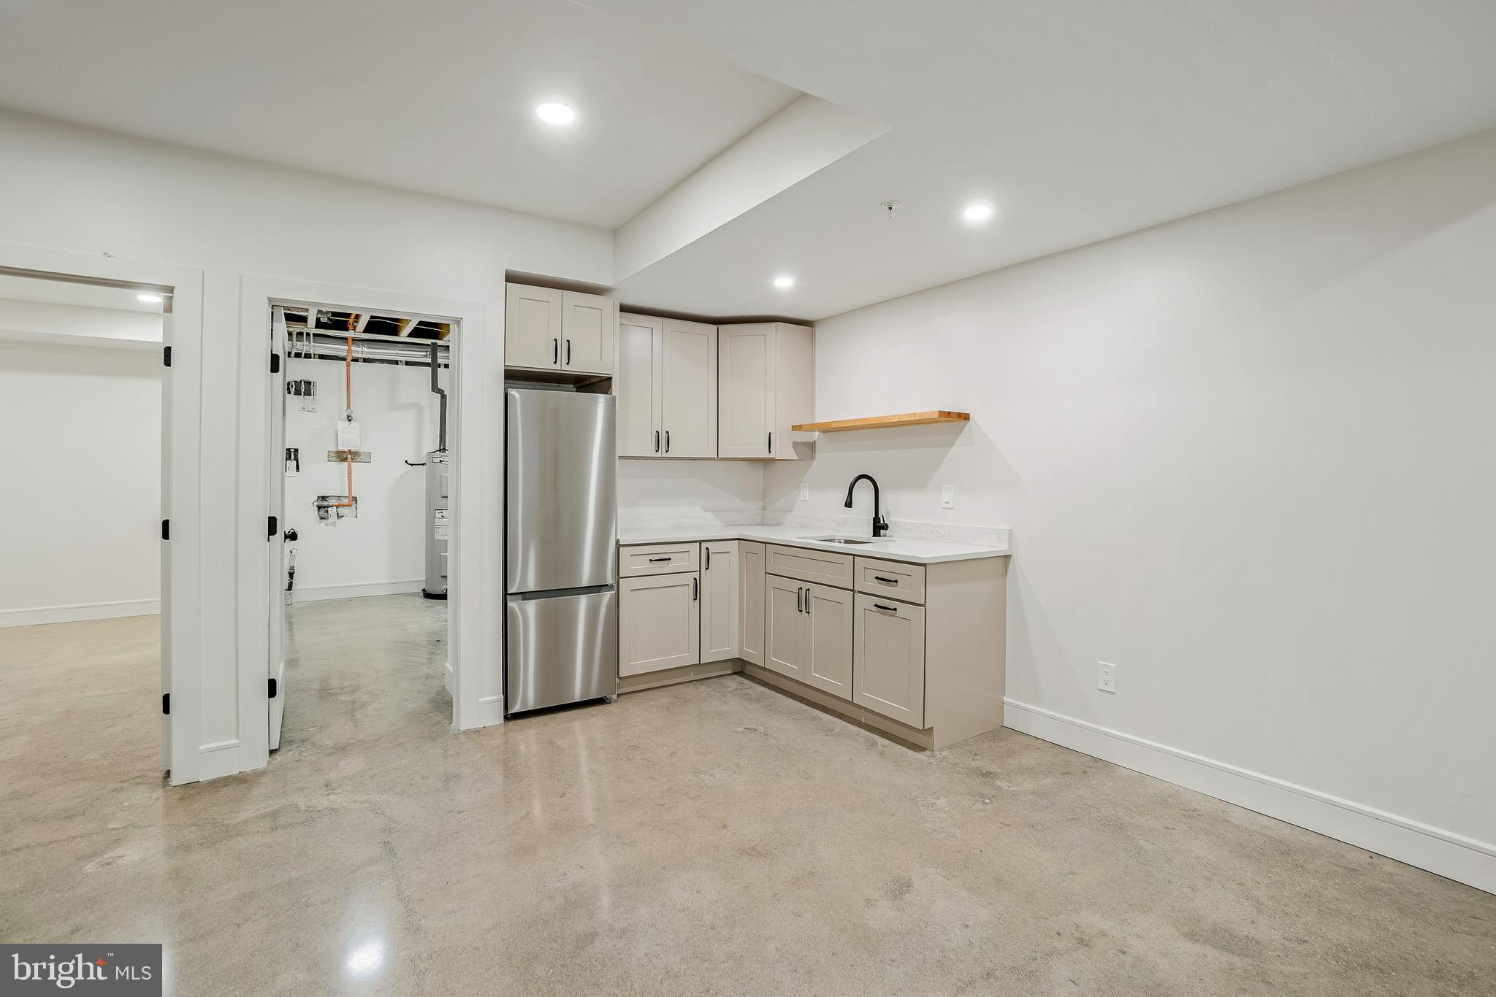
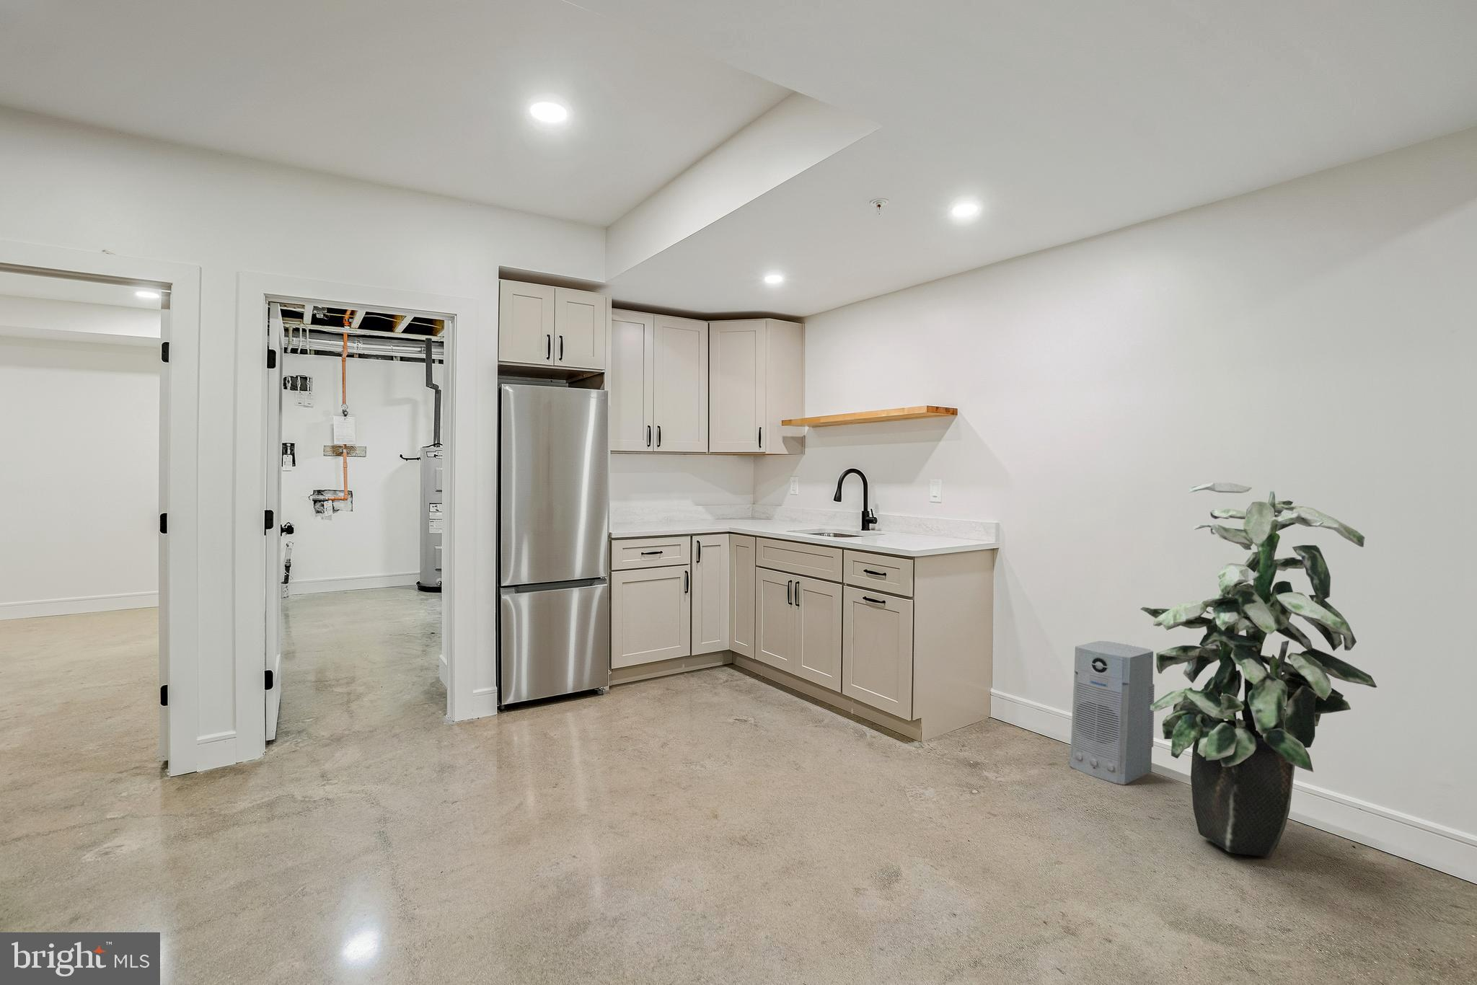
+ air purifier [1069,640,1155,785]
+ indoor plant [1140,482,1377,859]
